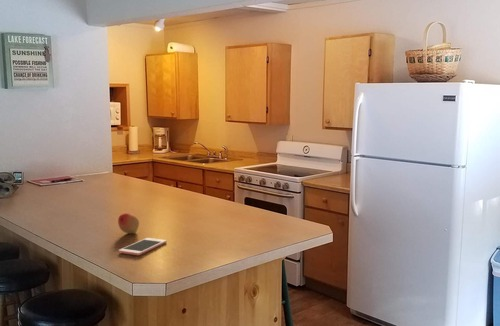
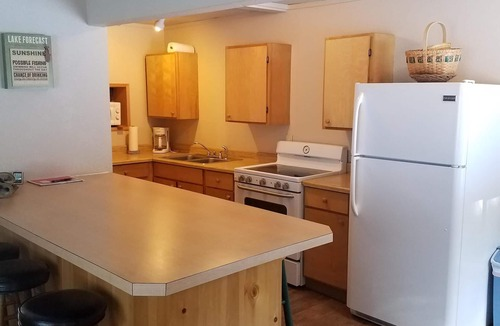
- cell phone [118,237,168,256]
- fruit [117,212,140,235]
